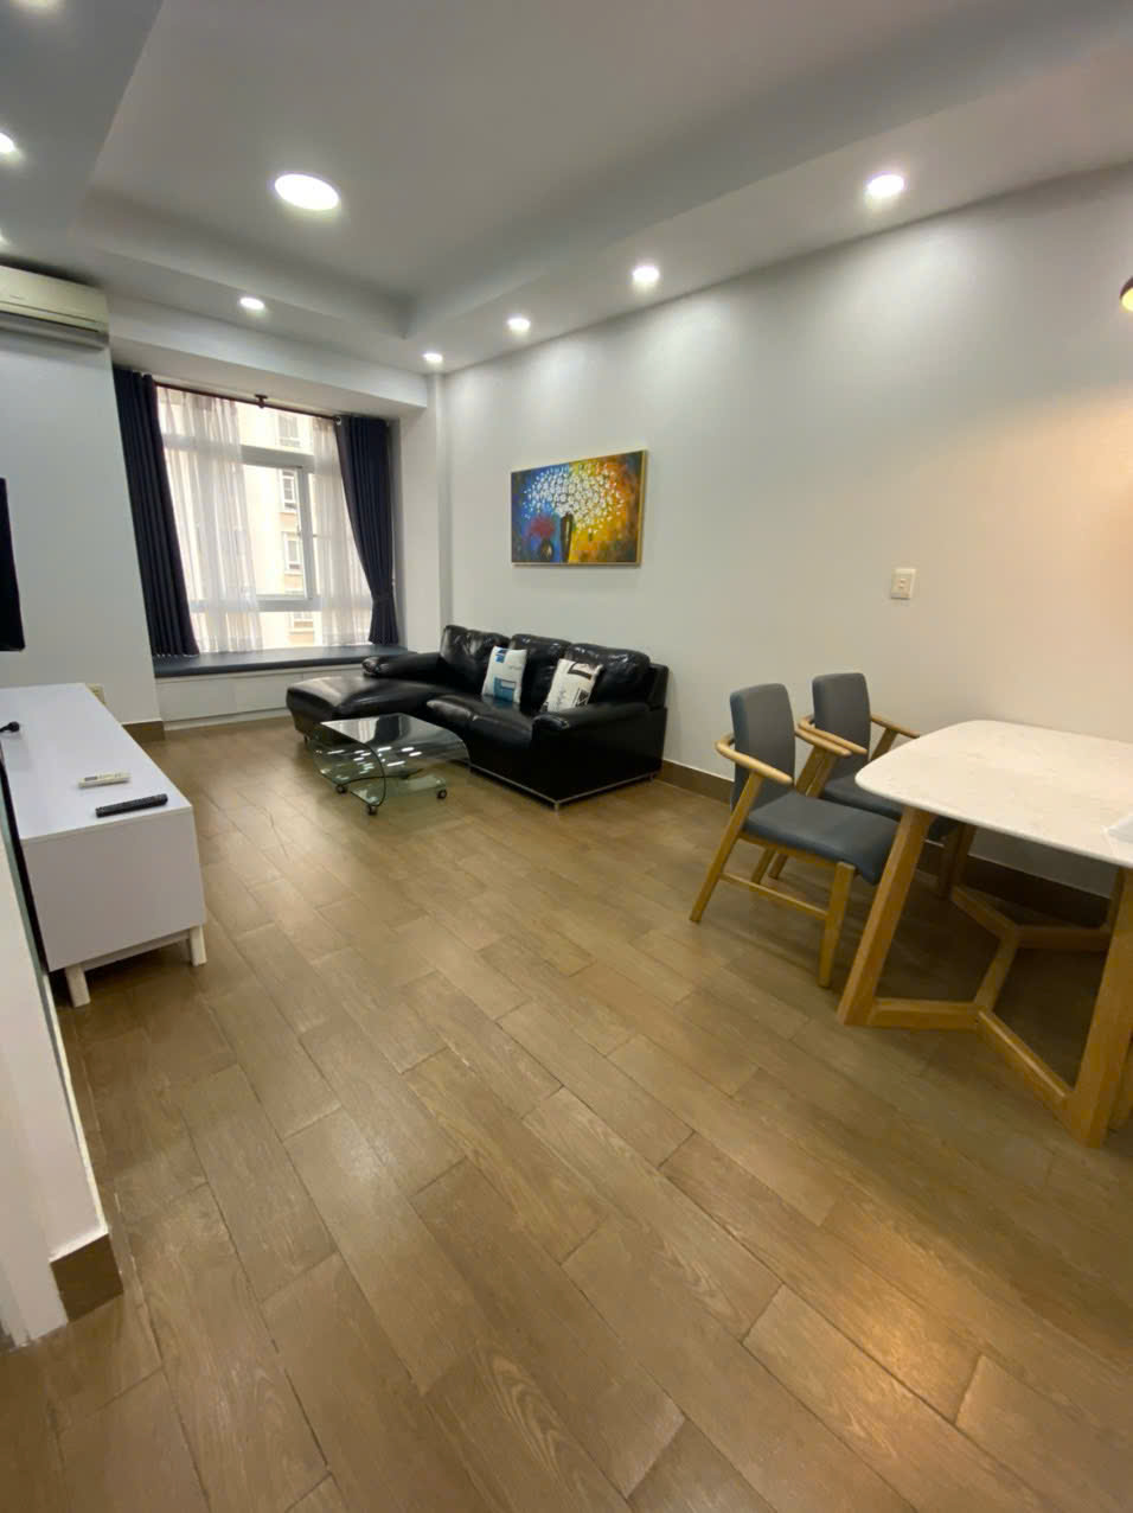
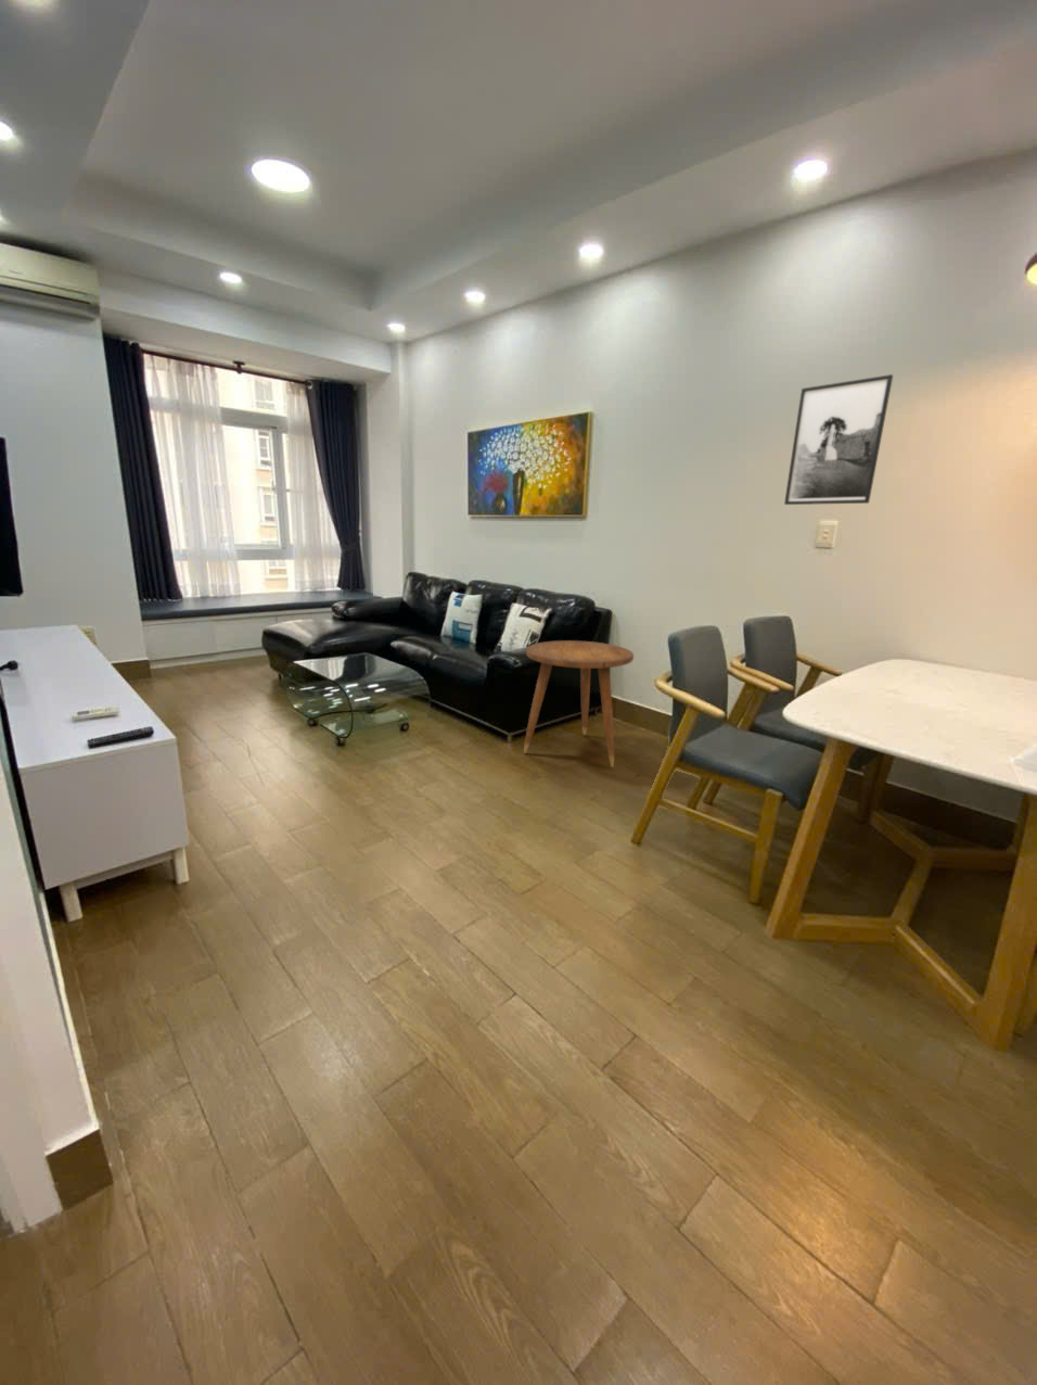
+ side table [523,640,635,768]
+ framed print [783,374,894,506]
